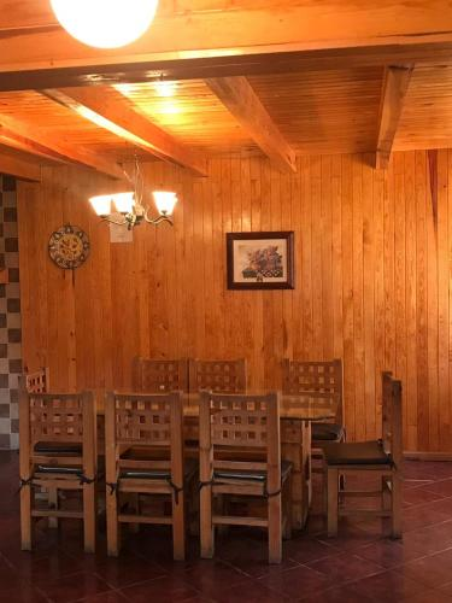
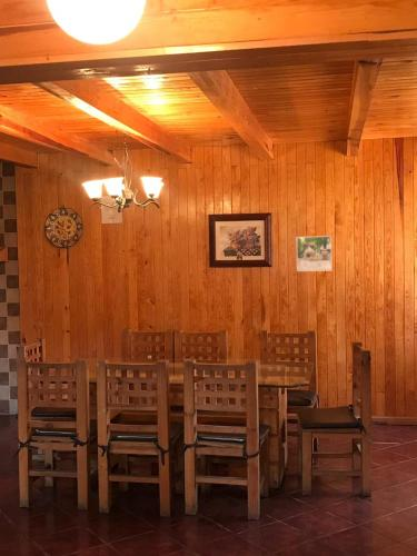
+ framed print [296,235,332,272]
